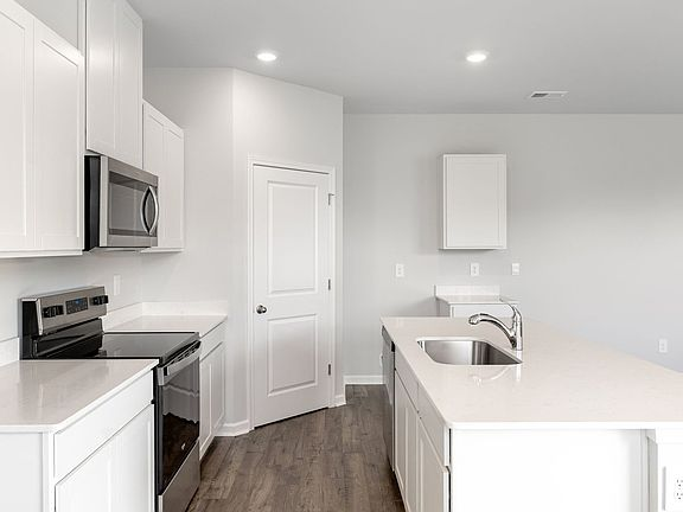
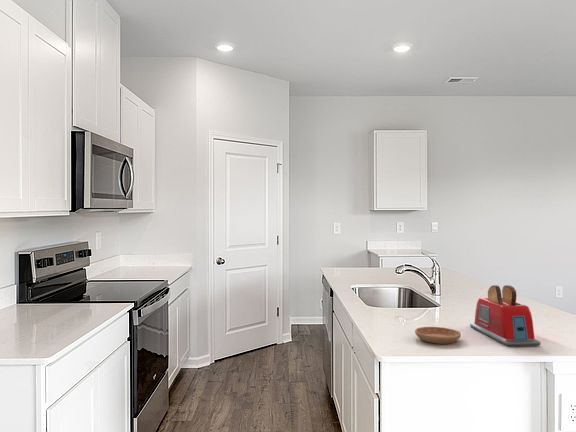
+ toaster [469,284,542,347]
+ saucer [414,326,462,345]
